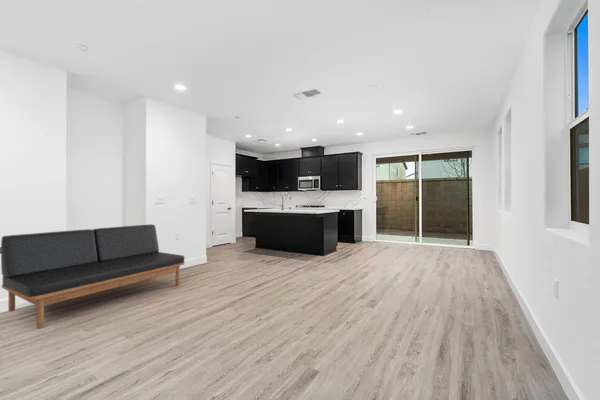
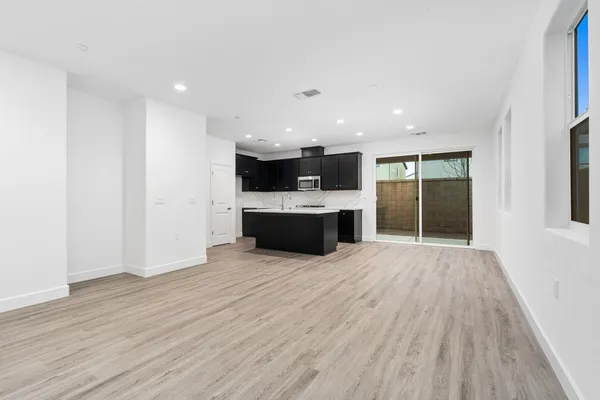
- sofa [0,224,186,329]
